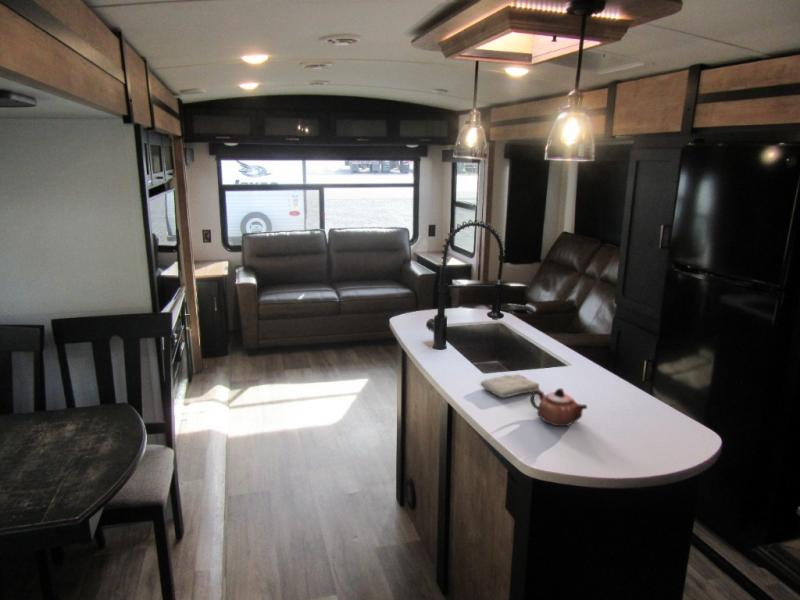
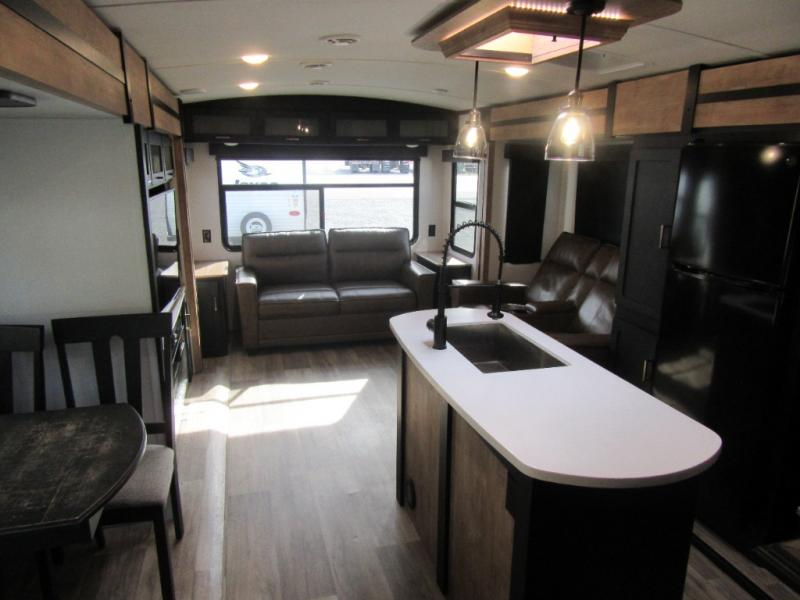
- washcloth [479,373,541,399]
- teapot [529,387,588,427]
